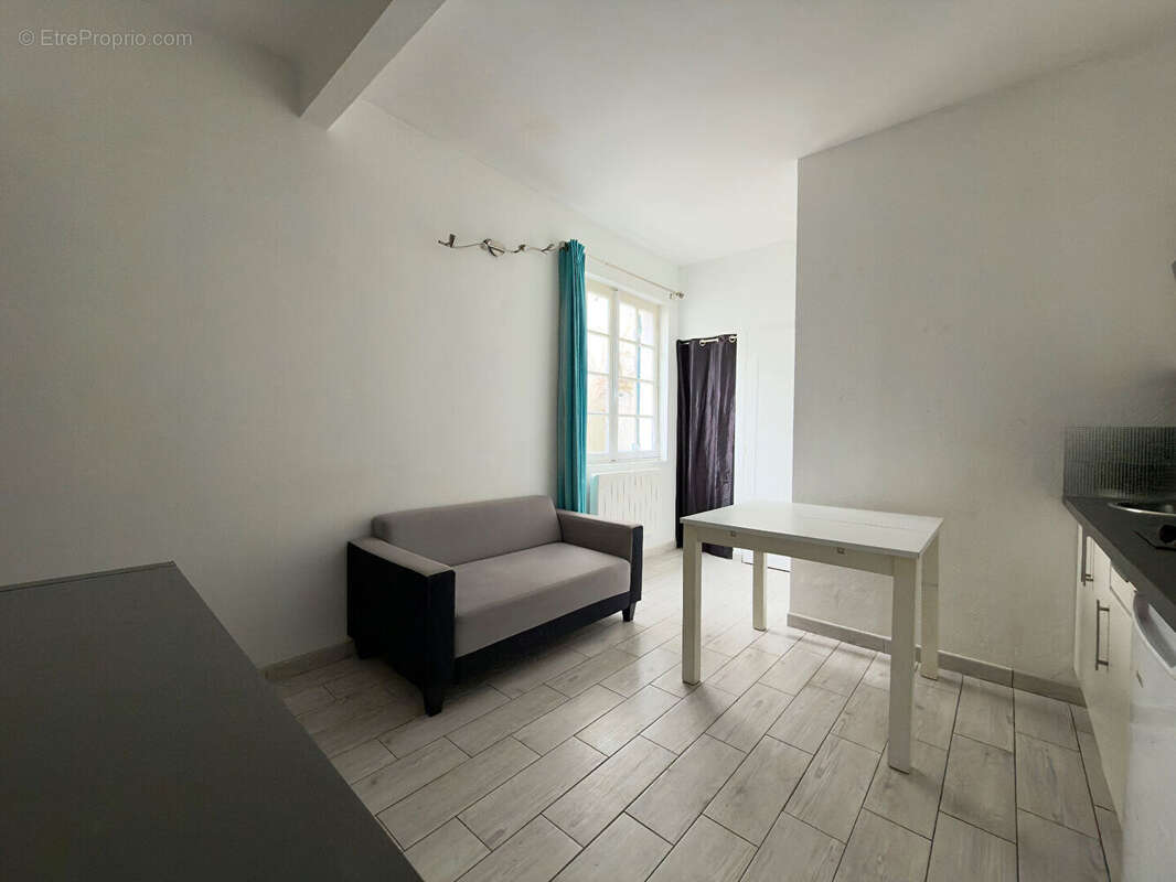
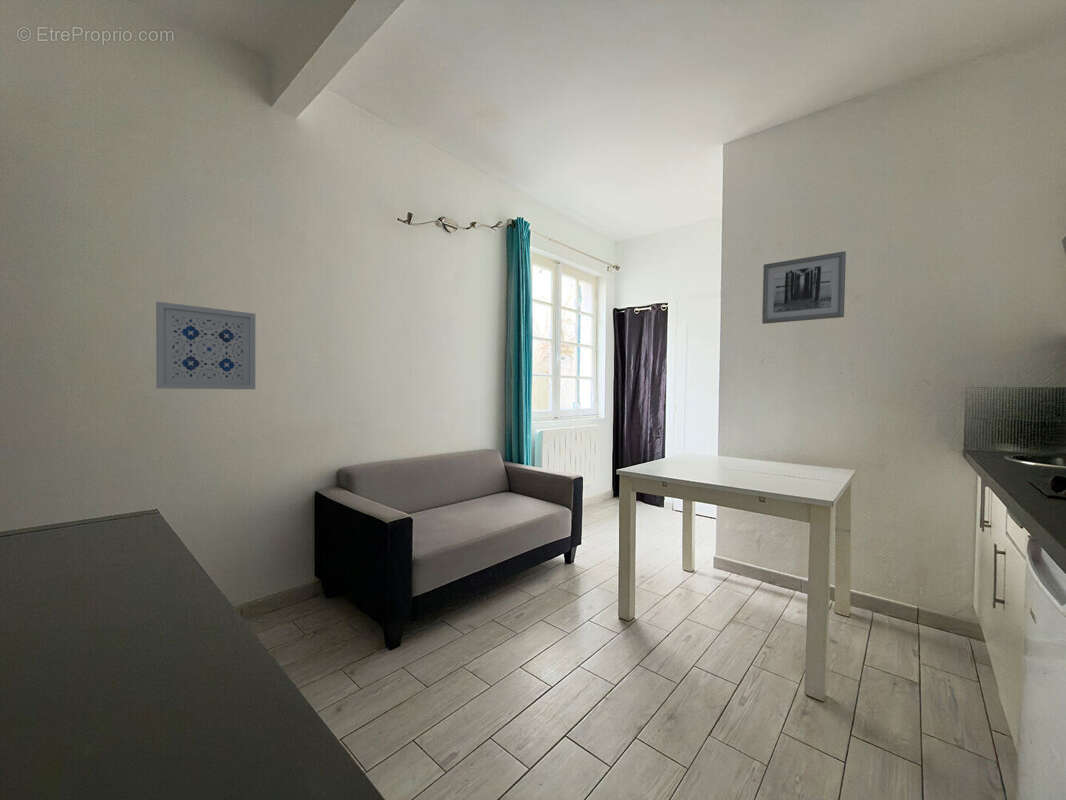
+ wall art [761,250,847,325]
+ wall art [155,301,256,390]
